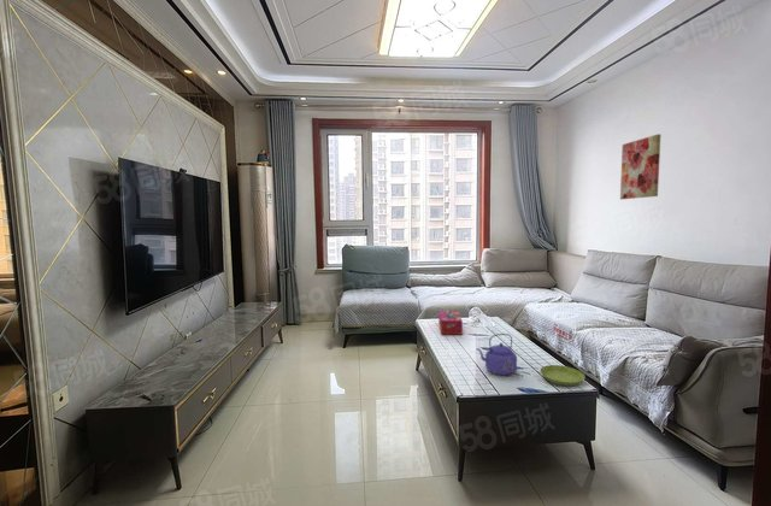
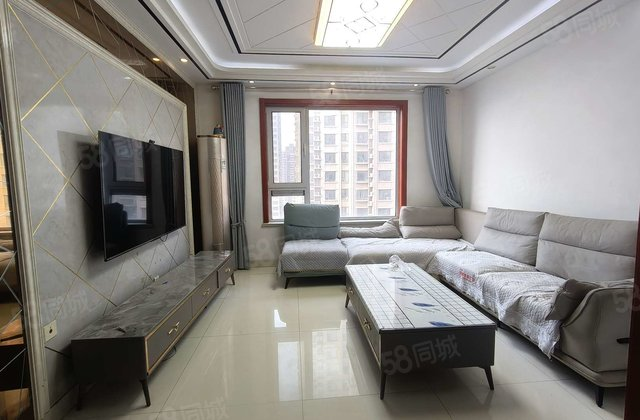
- kettle [476,333,518,377]
- wall art [619,133,661,200]
- saucer [540,364,587,387]
- tissue box [437,310,464,336]
